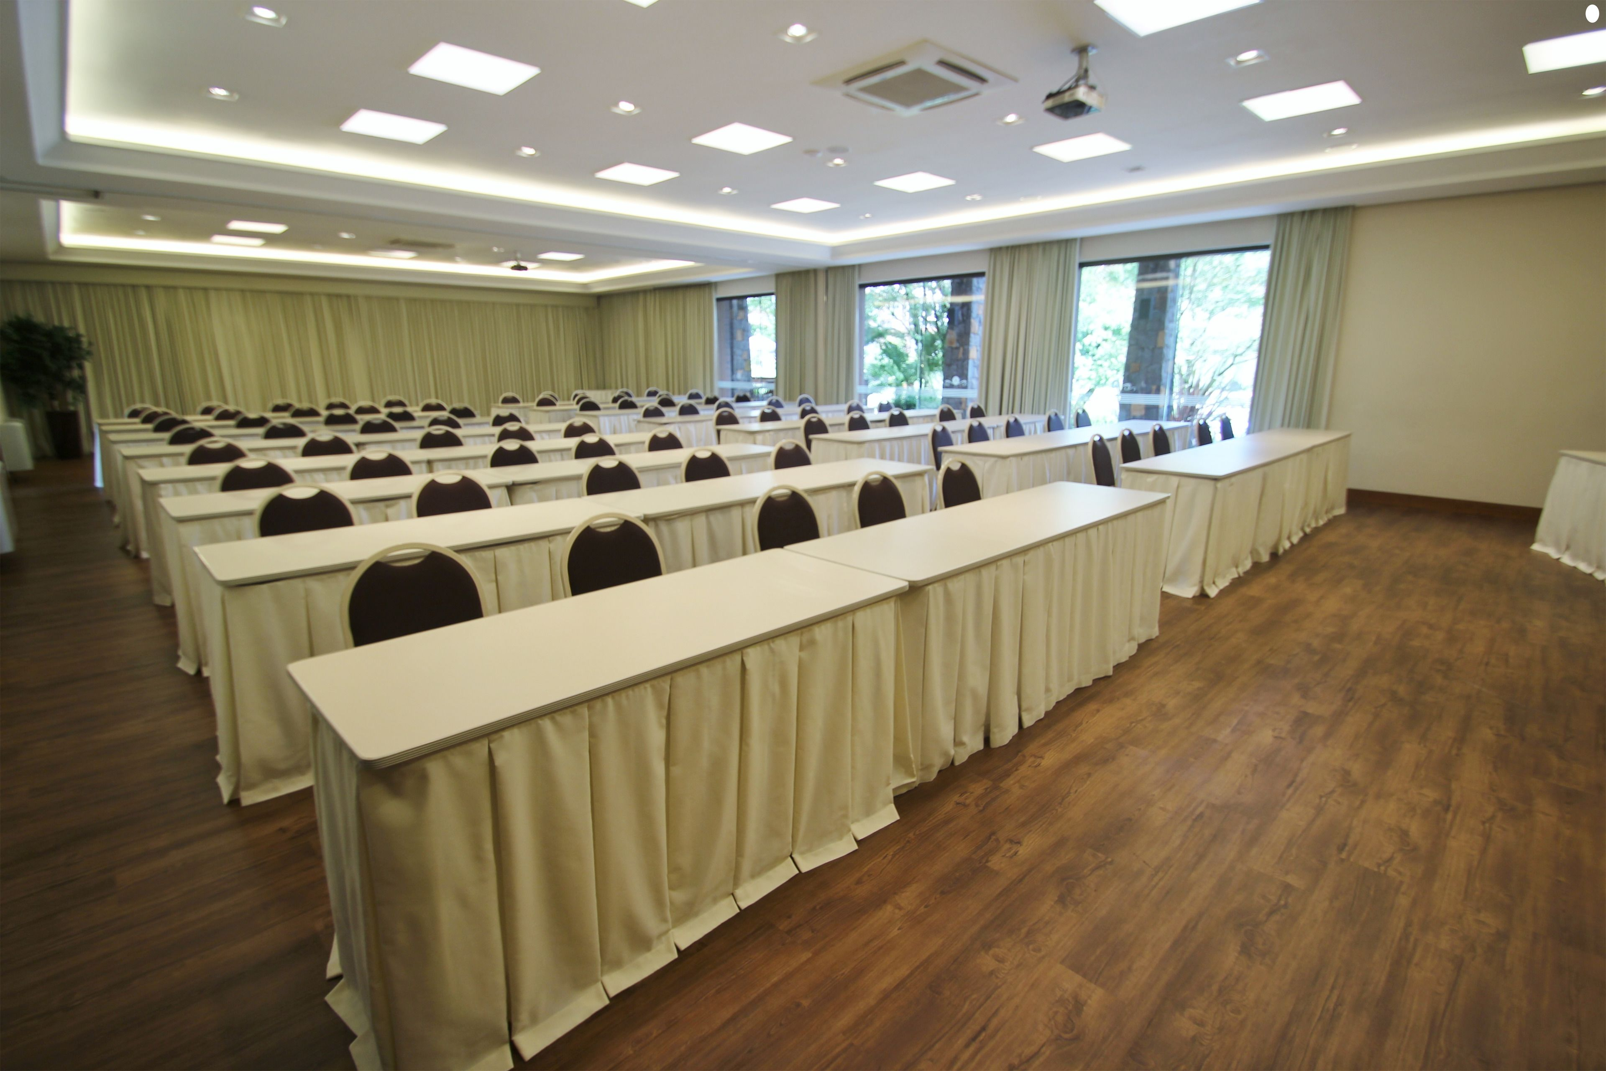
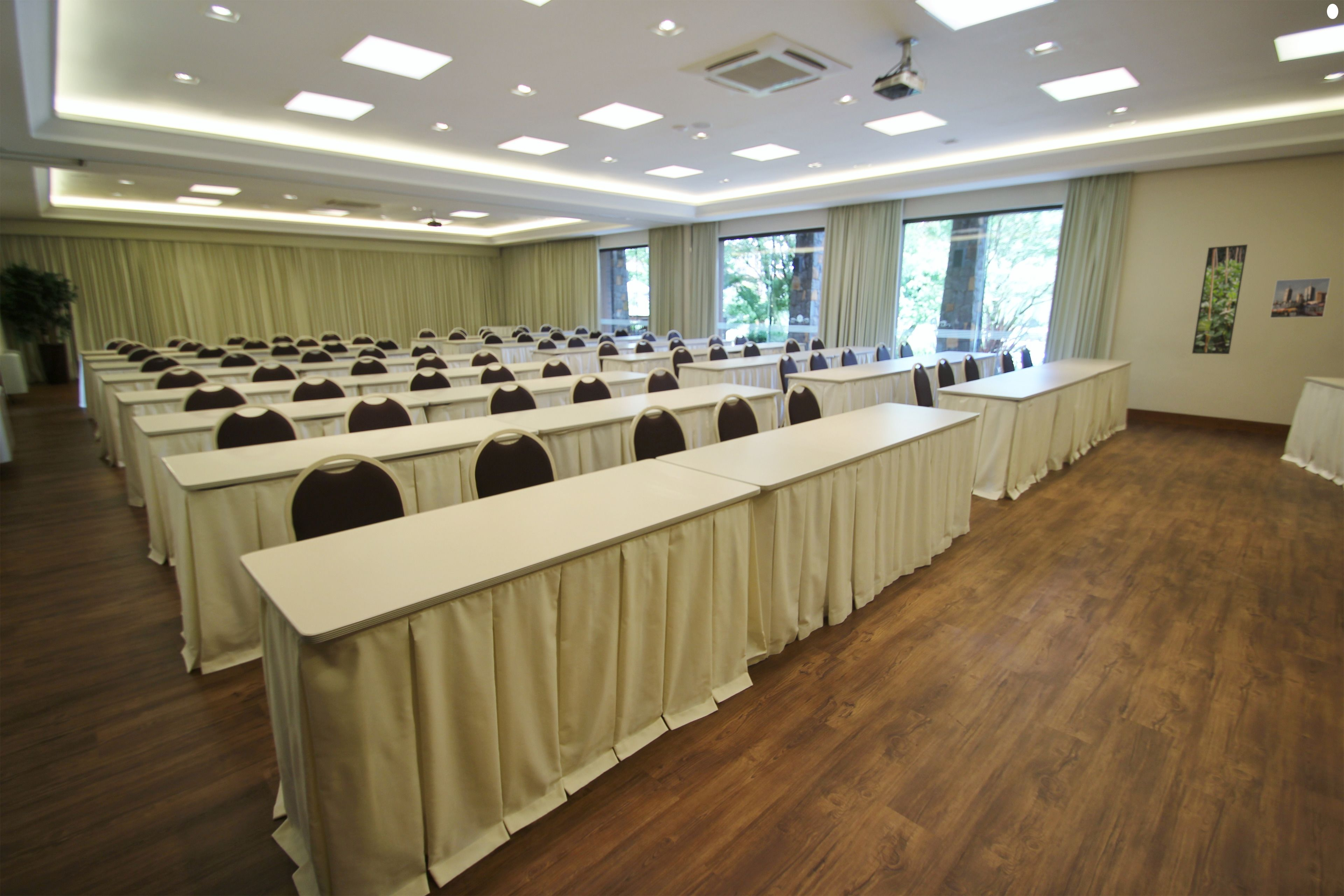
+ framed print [1269,277,1331,318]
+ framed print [1192,244,1248,355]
